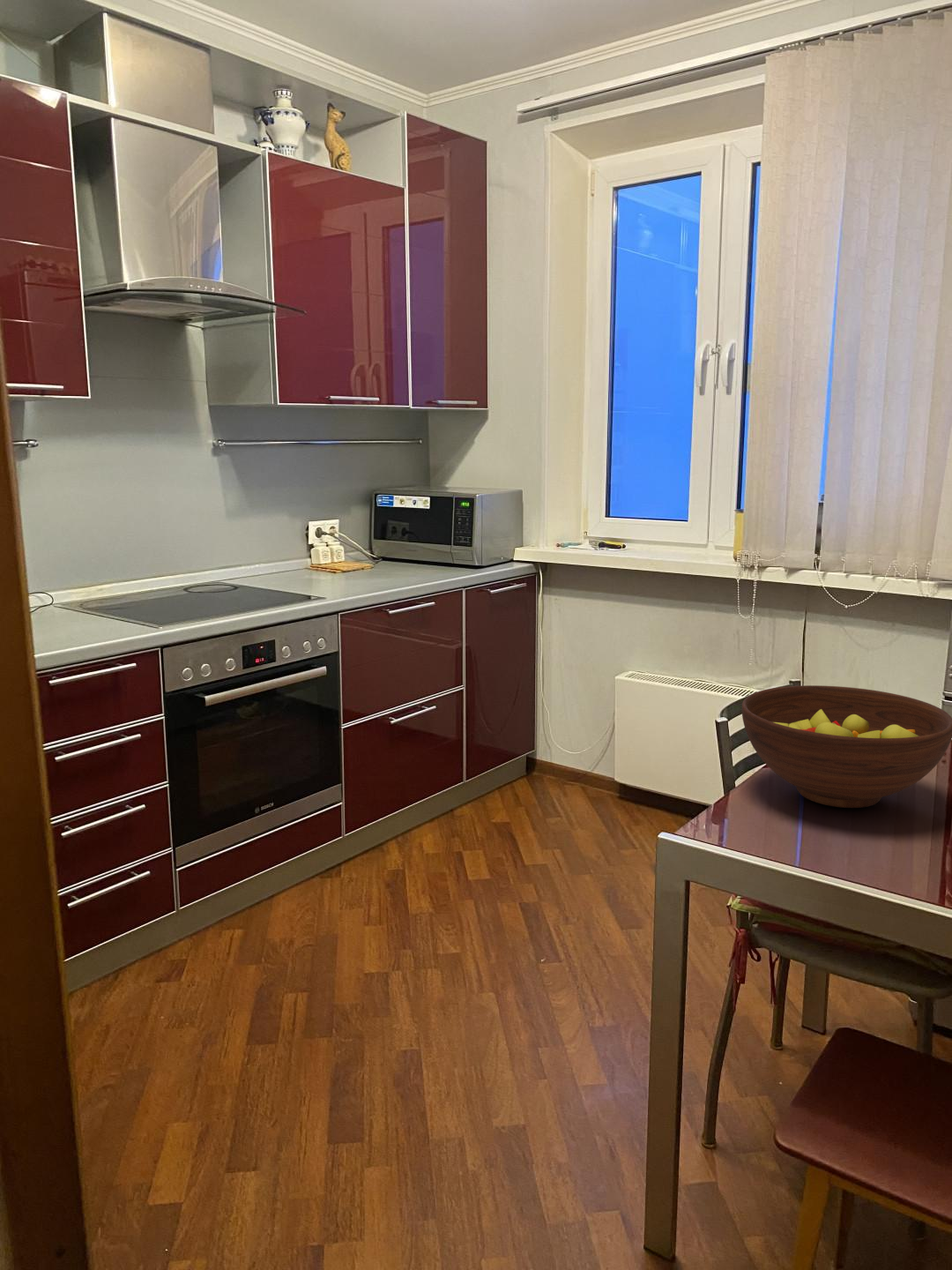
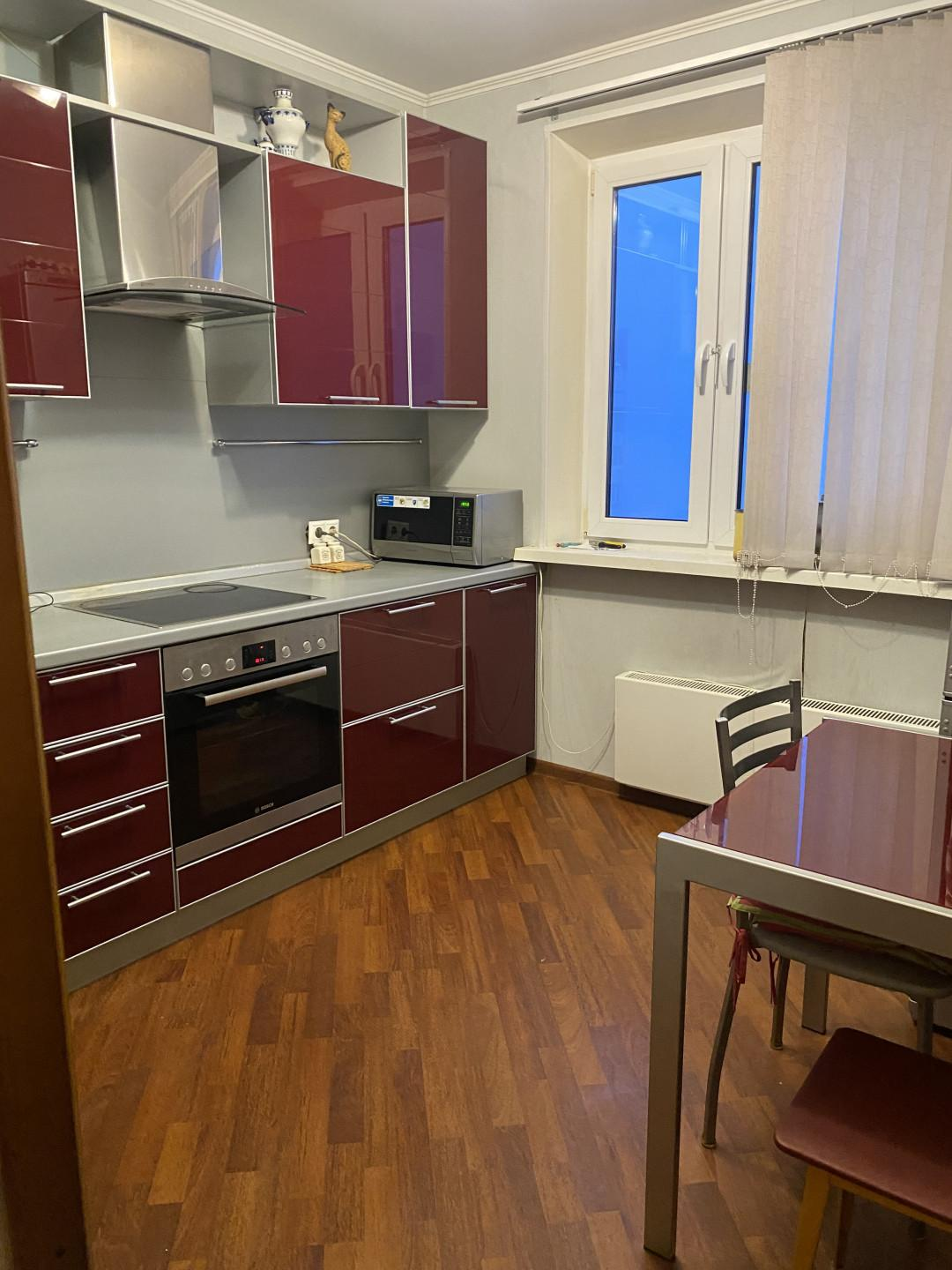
- fruit bowl [740,684,952,809]
